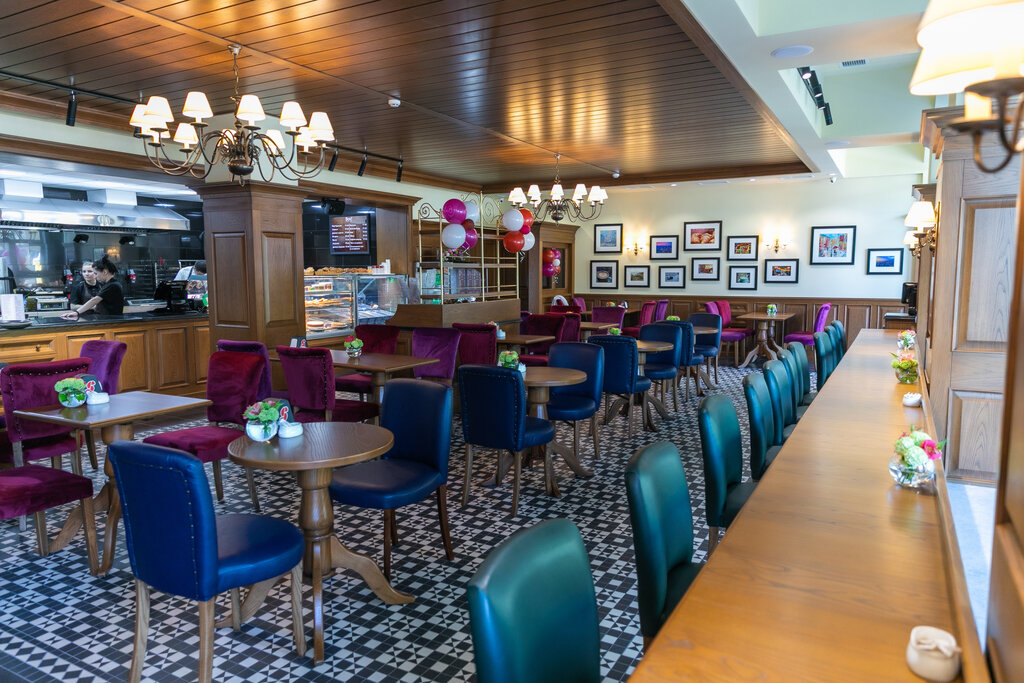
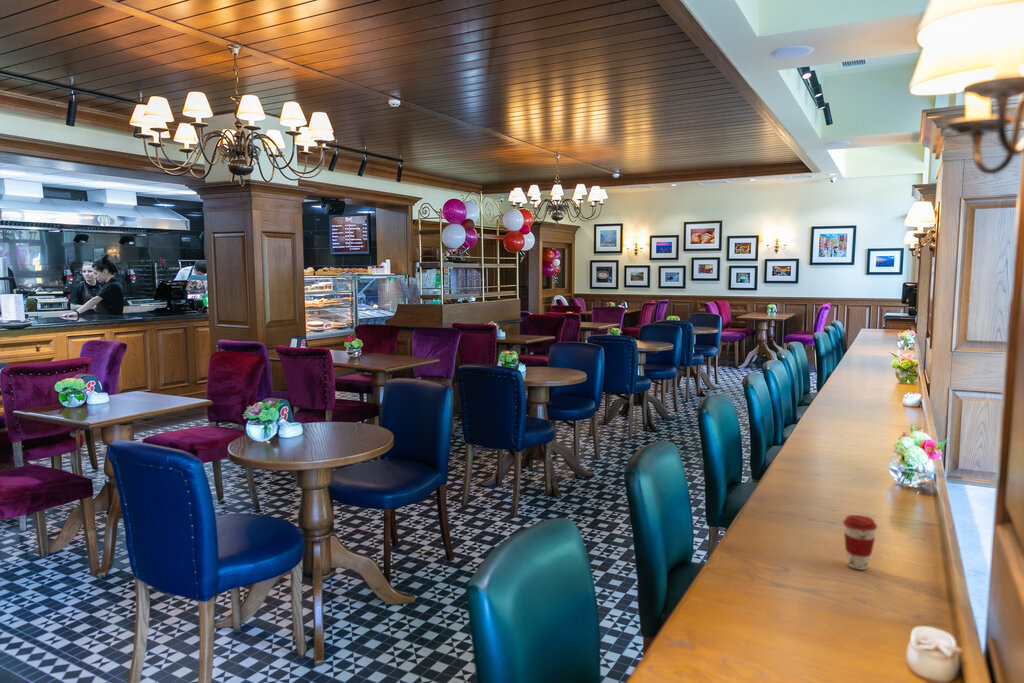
+ coffee cup [842,514,878,571]
